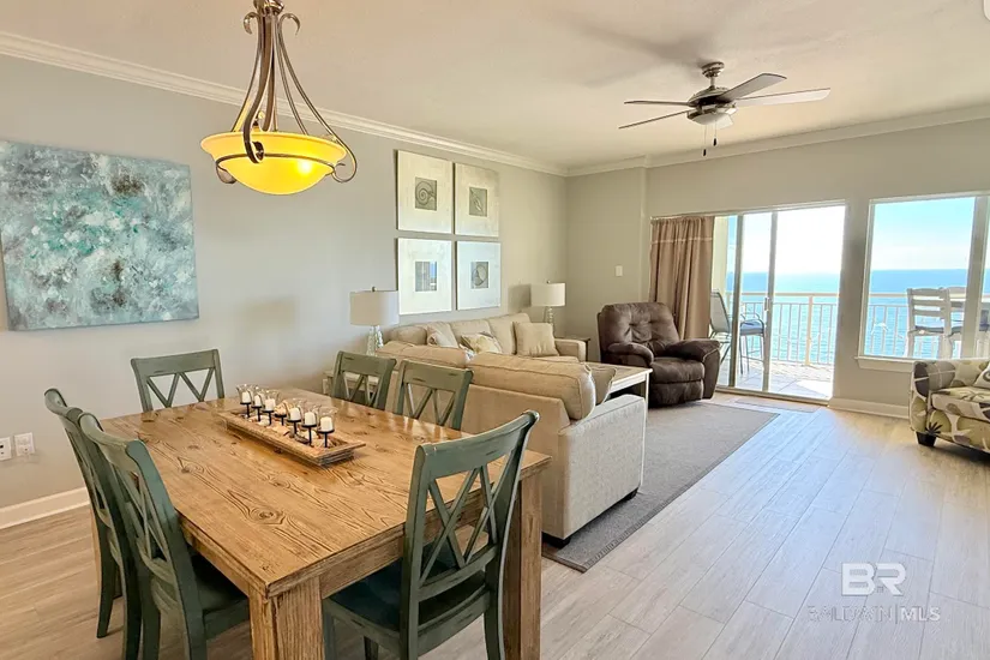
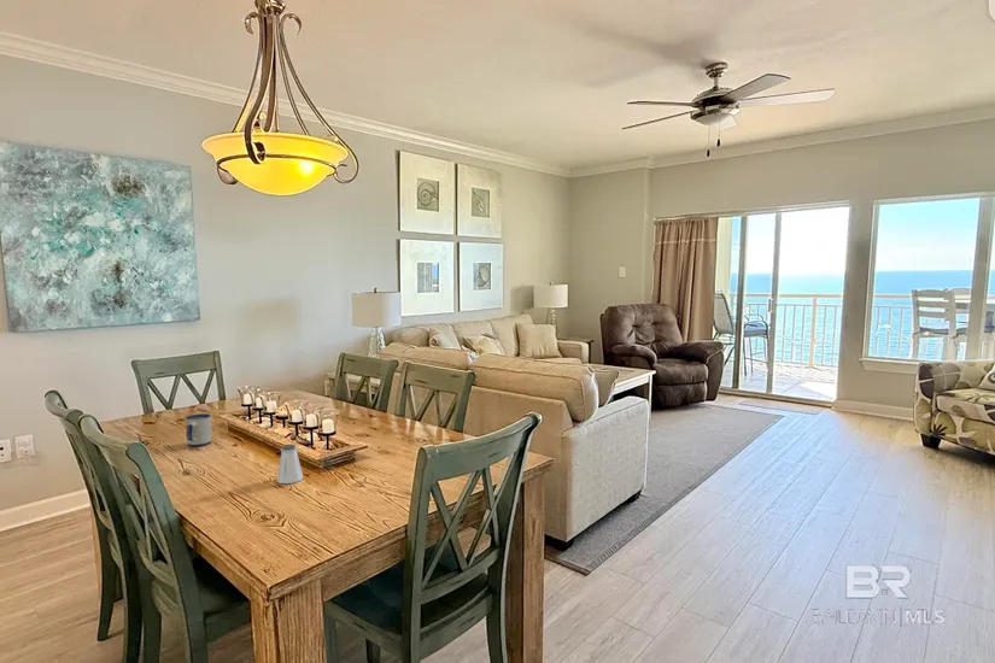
+ saltshaker [276,444,304,485]
+ mug [185,412,212,447]
